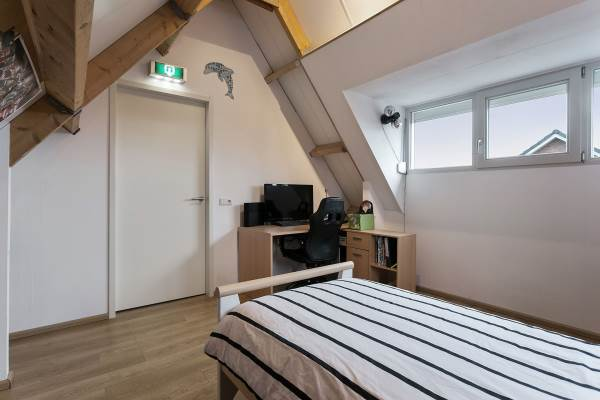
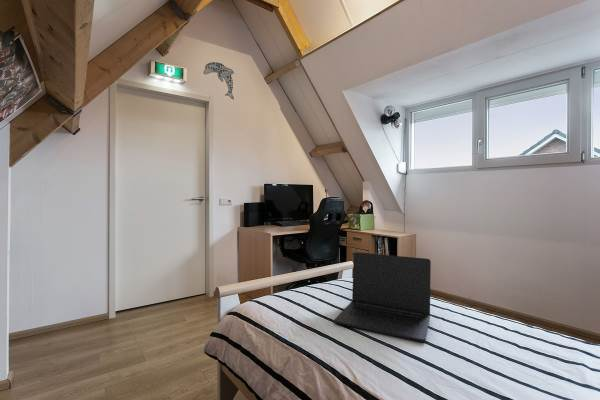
+ laptop [333,251,432,343]
